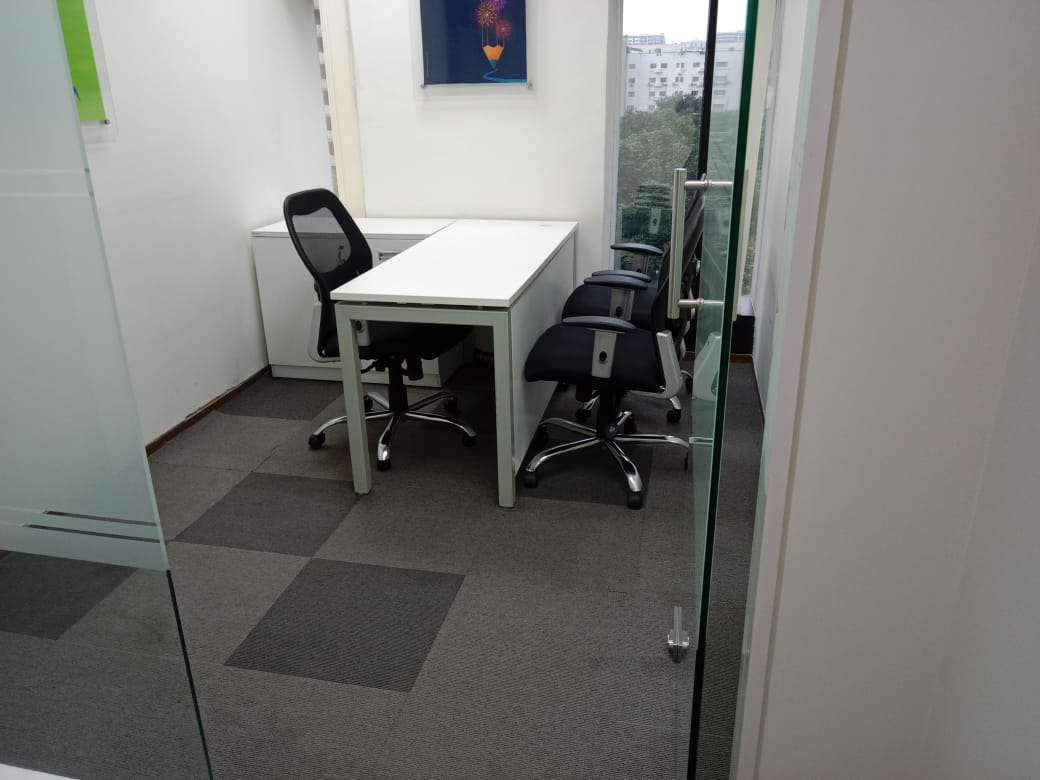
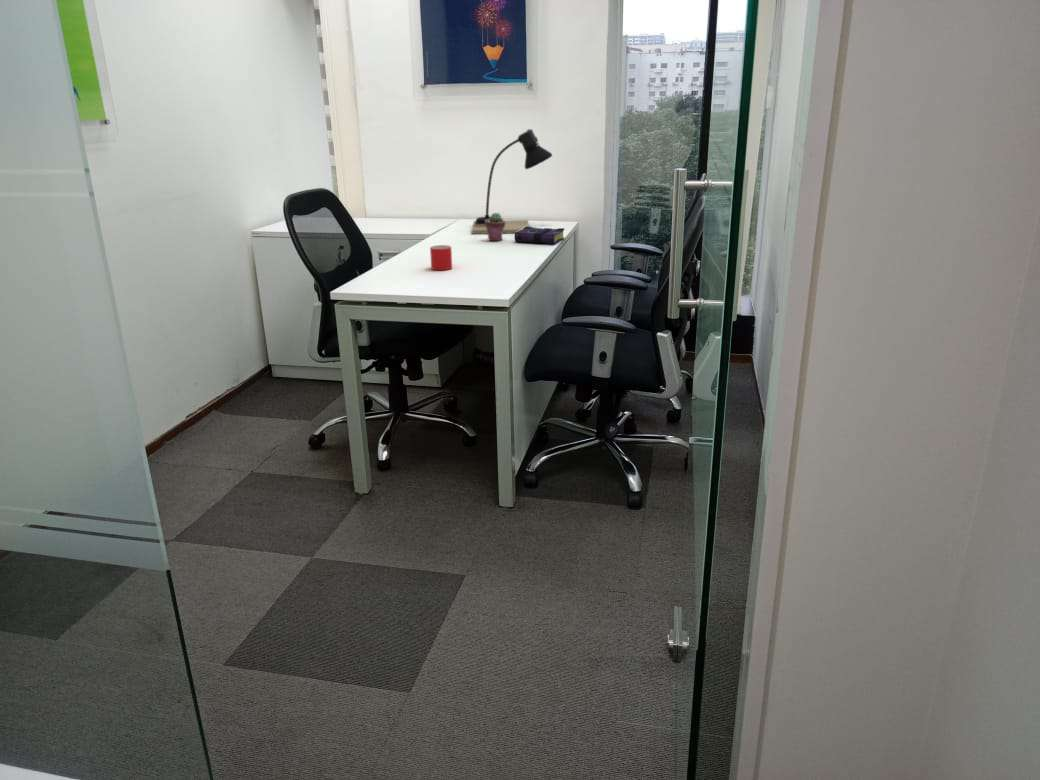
+ mug [429,244,453,271]
+ potted succulent [485,212,505,242]
+ desk lamp [471,128,553,235]
+ book [513,226,565,245]
